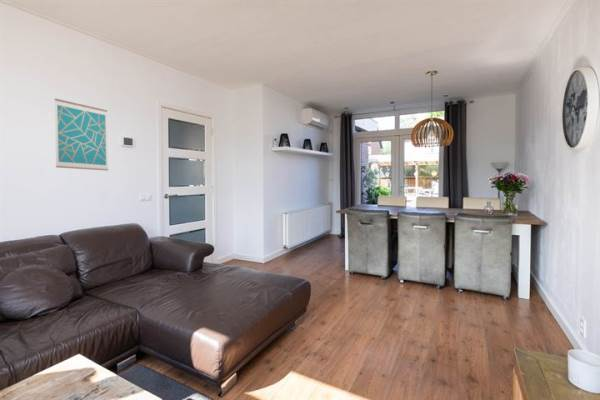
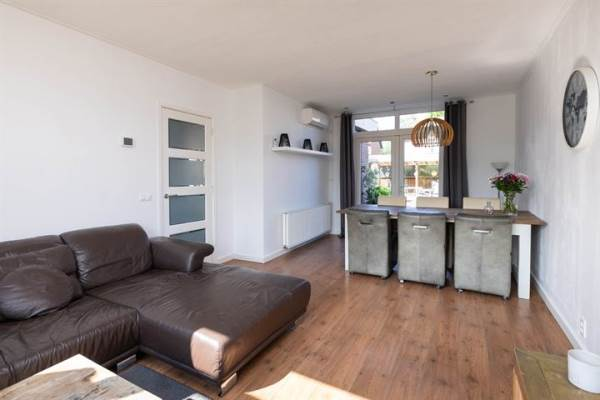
- wall art [54,97,109,172]
